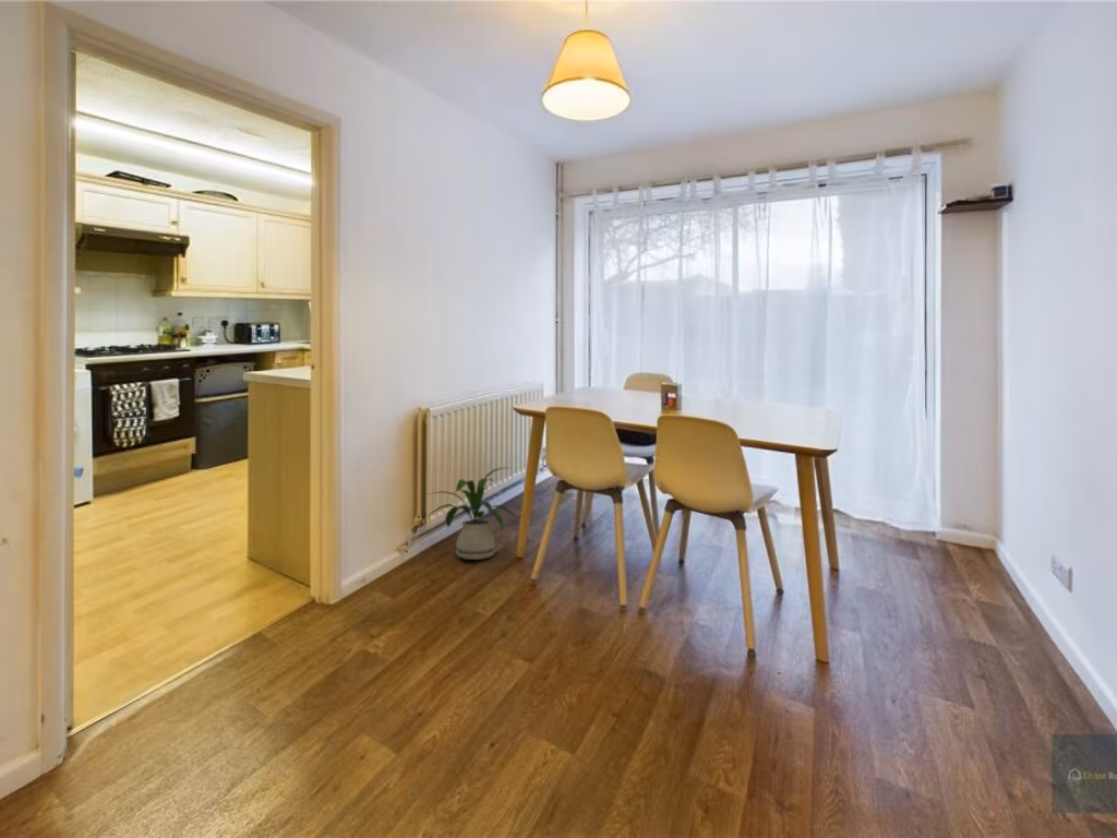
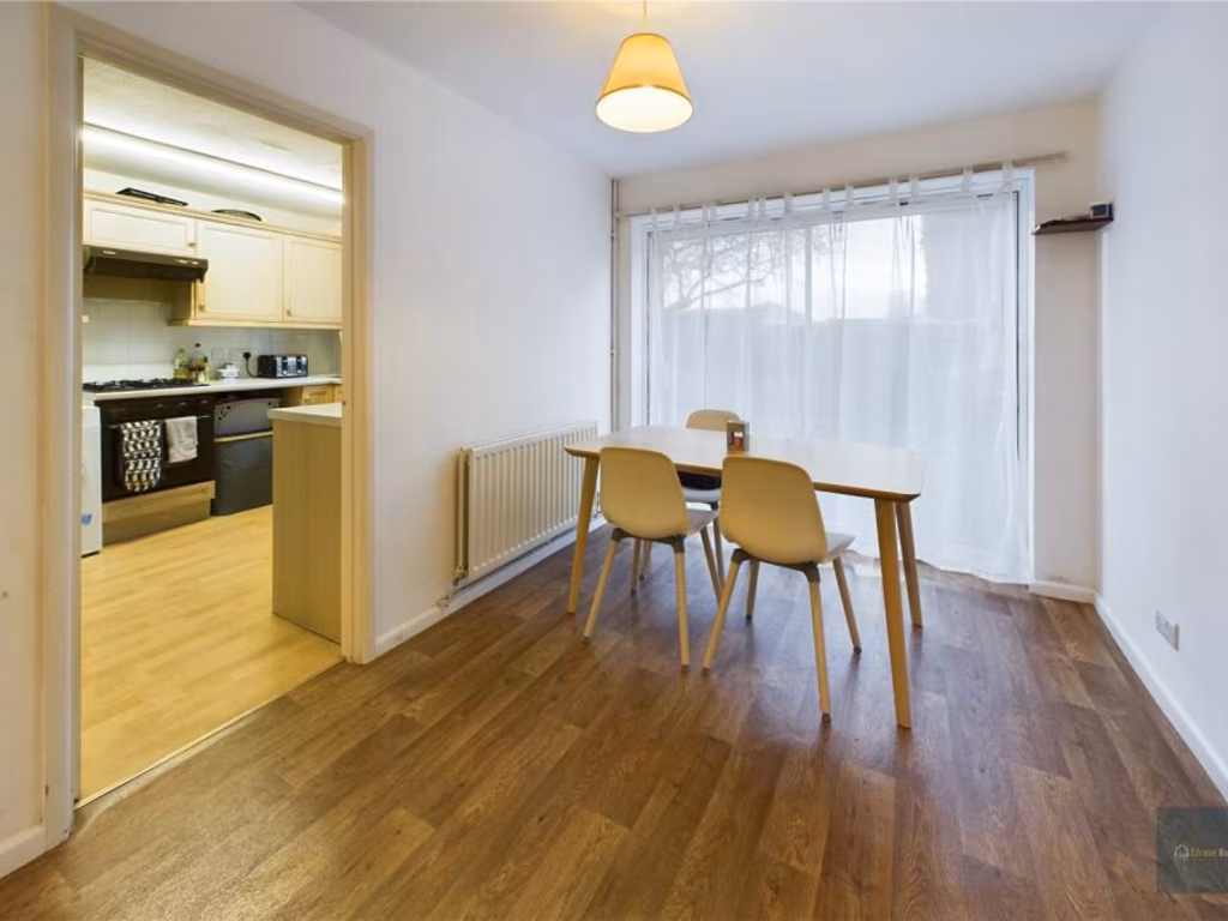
- house plant [423,466,519,561]
